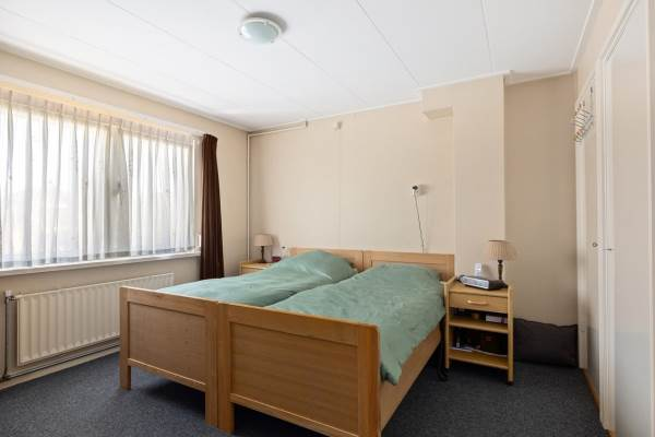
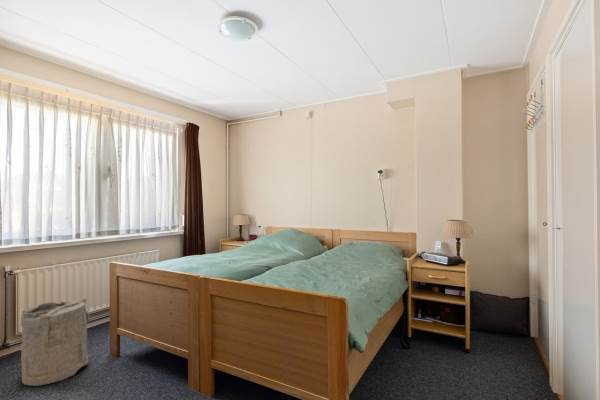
+ laundry hamper [20,298,91,387]
